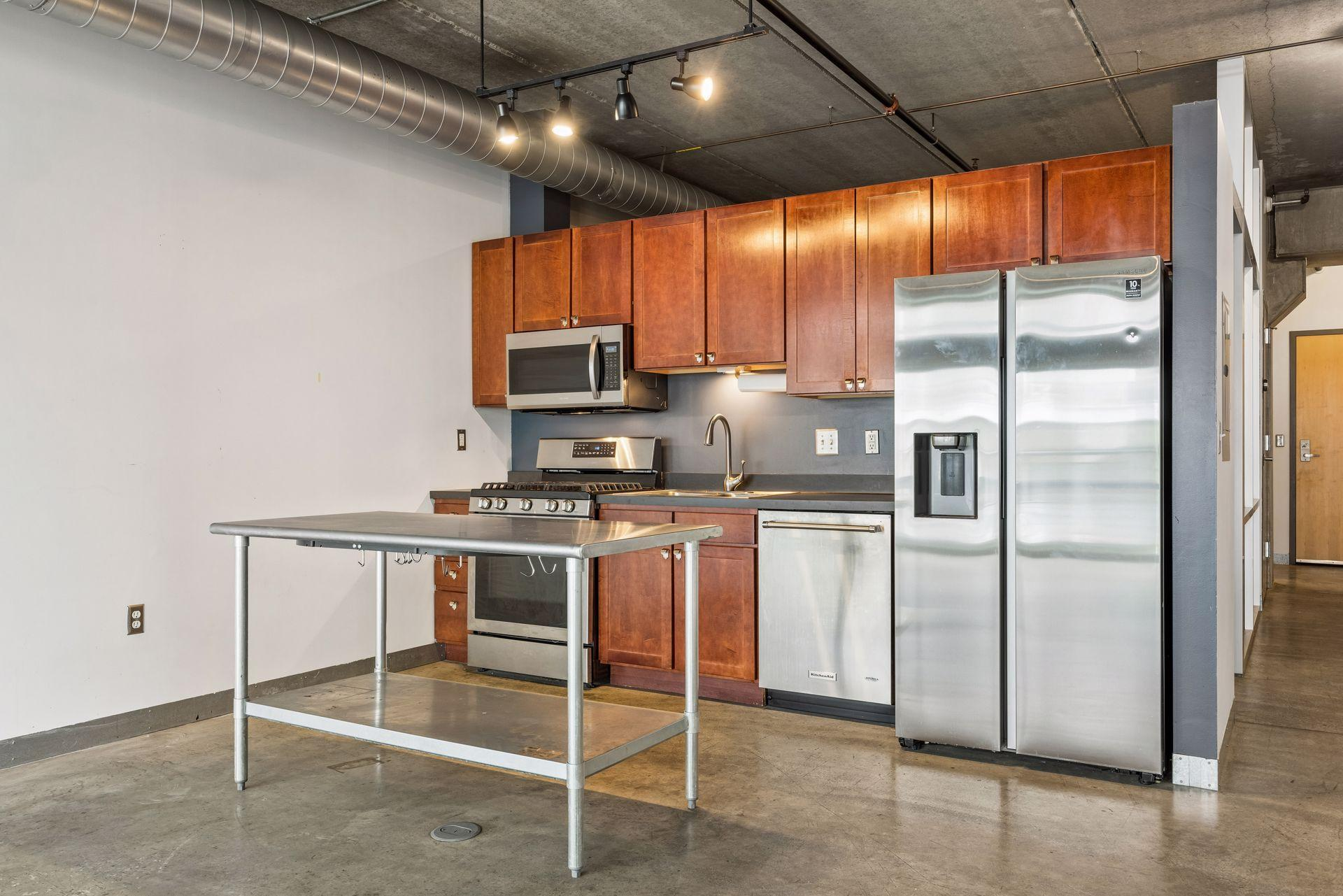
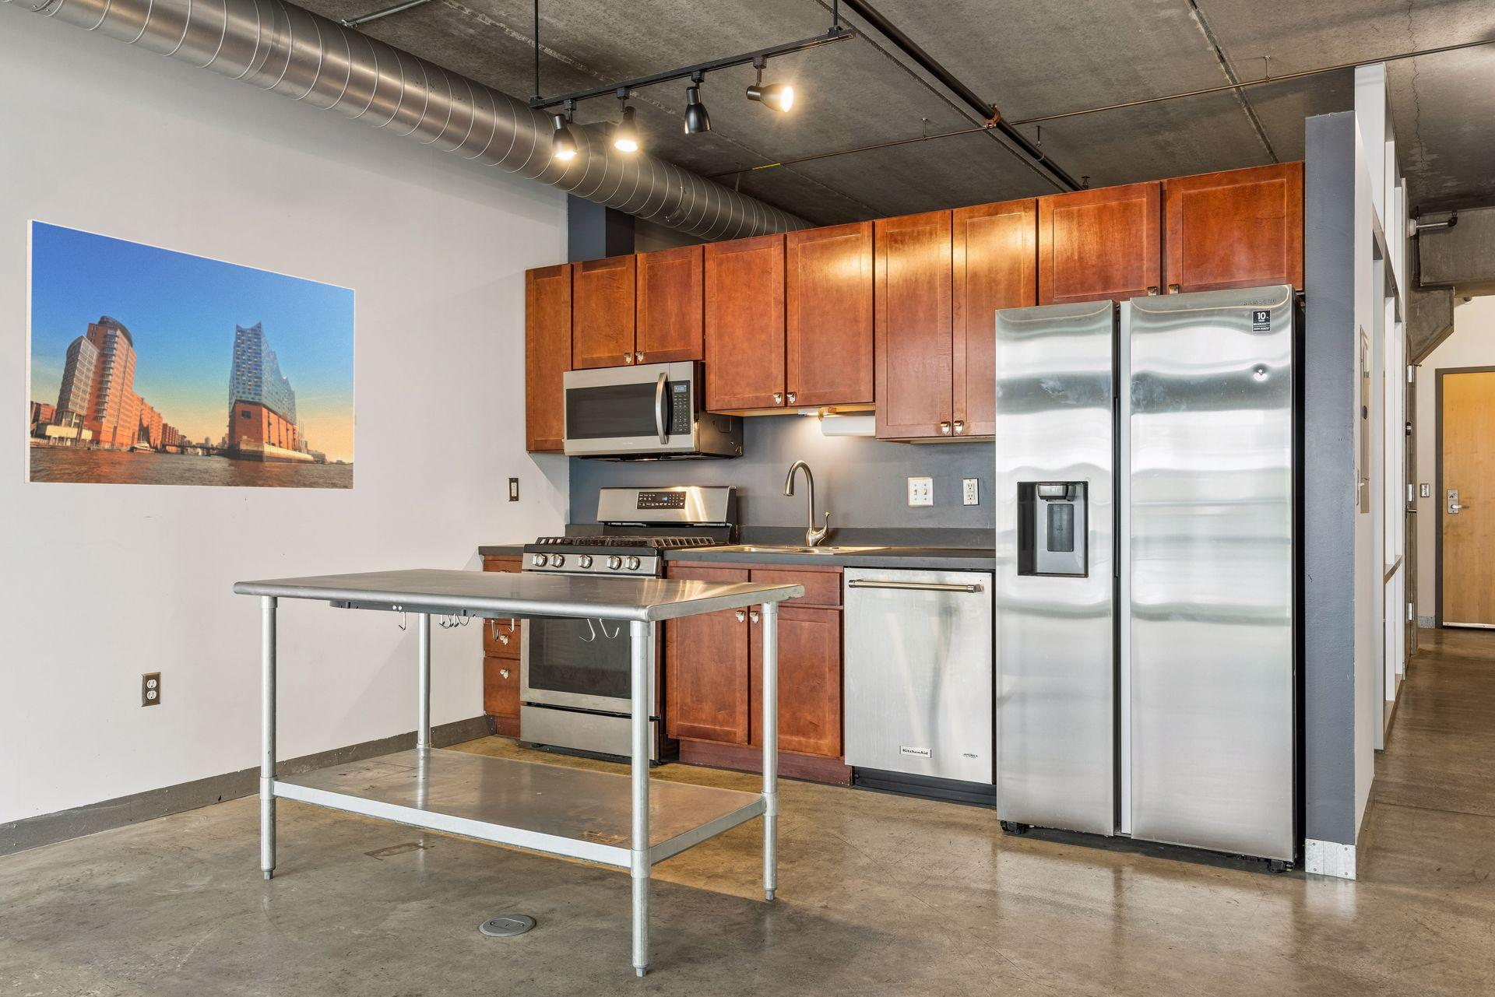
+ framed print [23,218,356,491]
